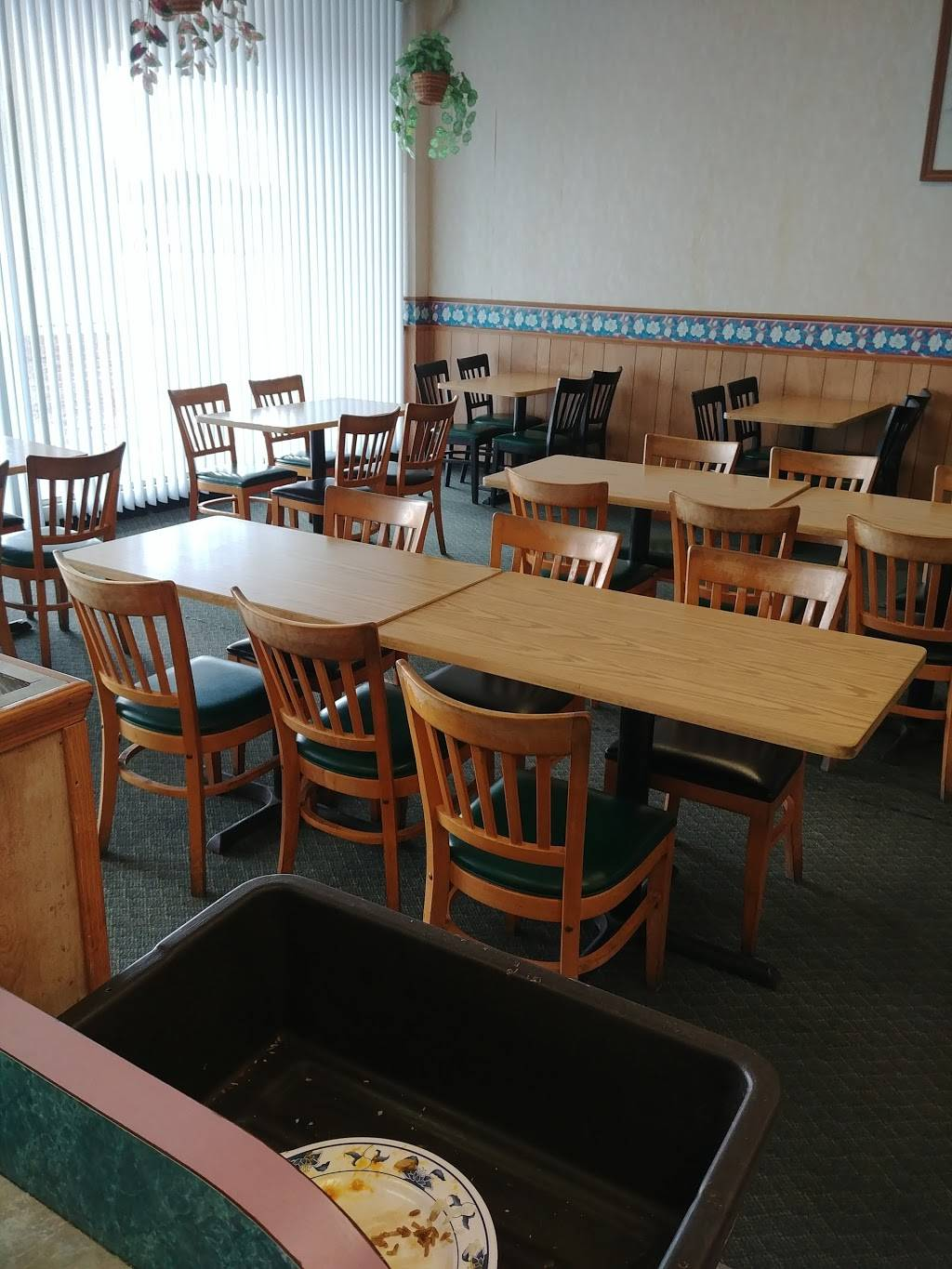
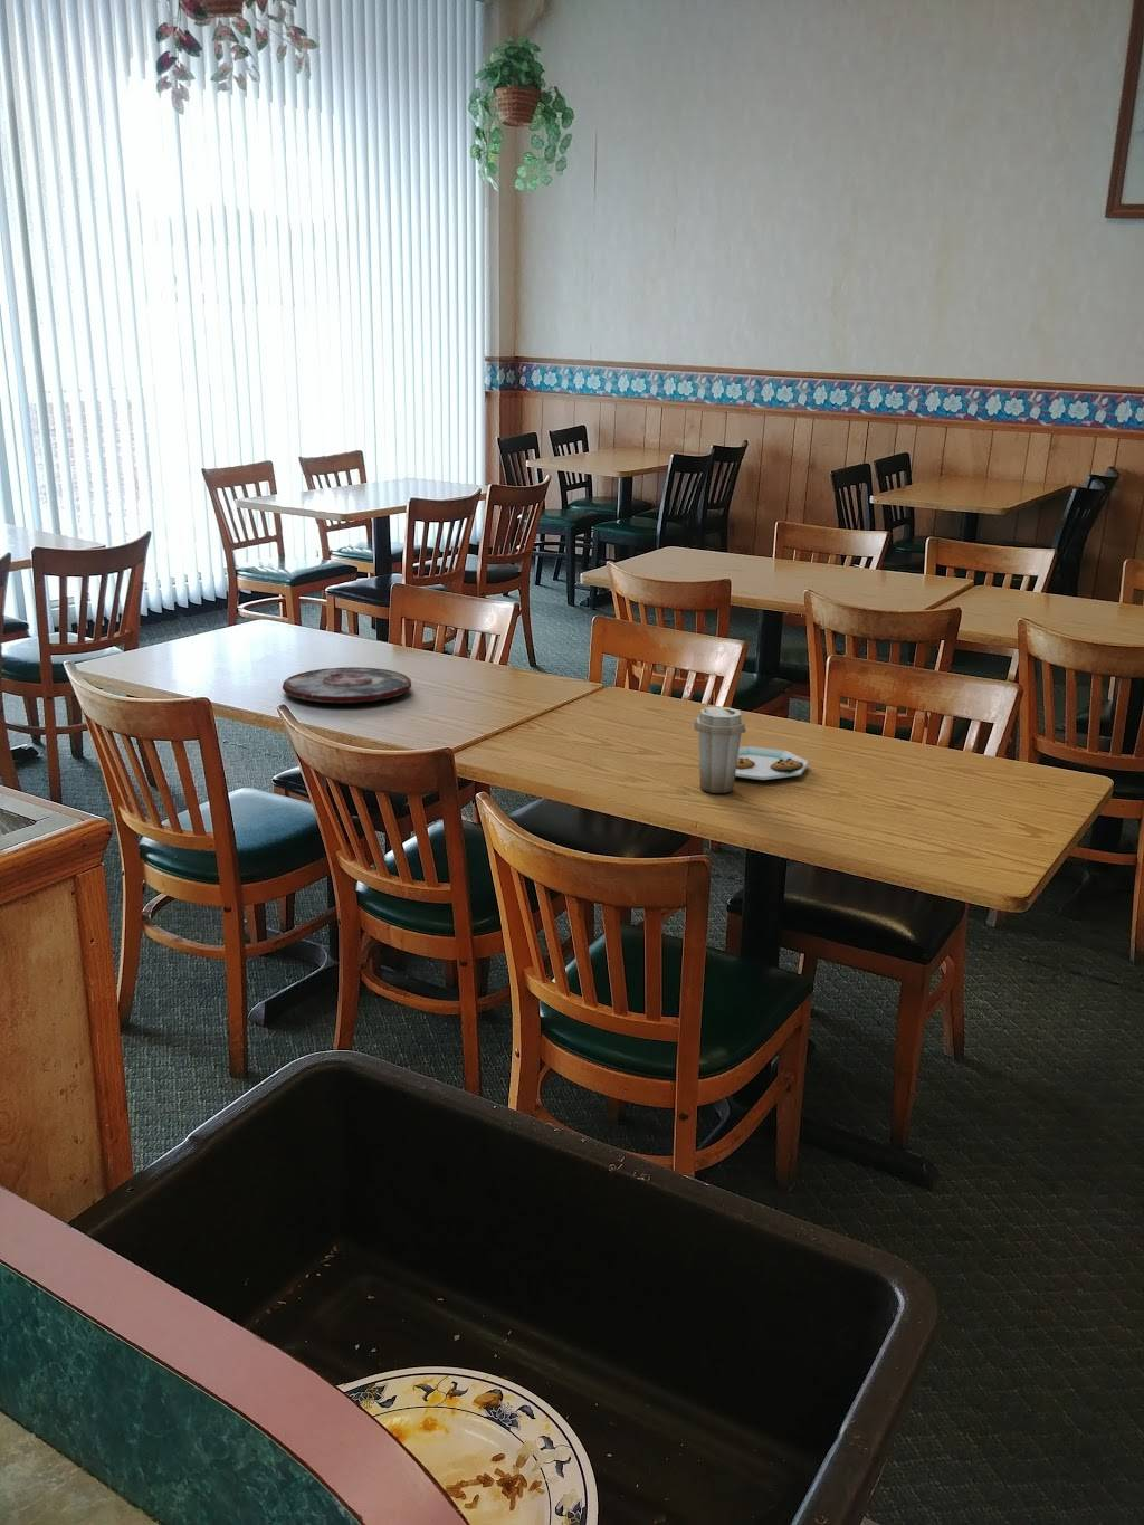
+ plate [692,707,810,794]
+ plate [281,666,412,704]
